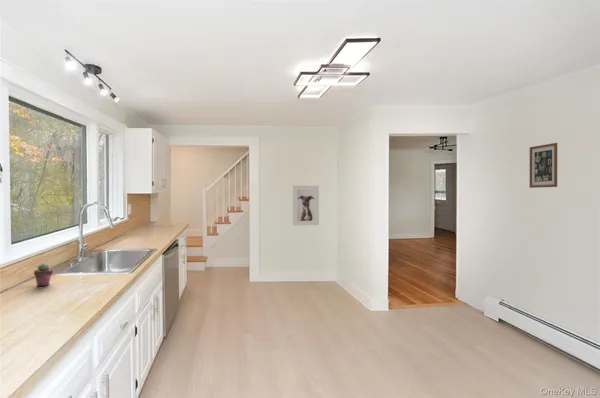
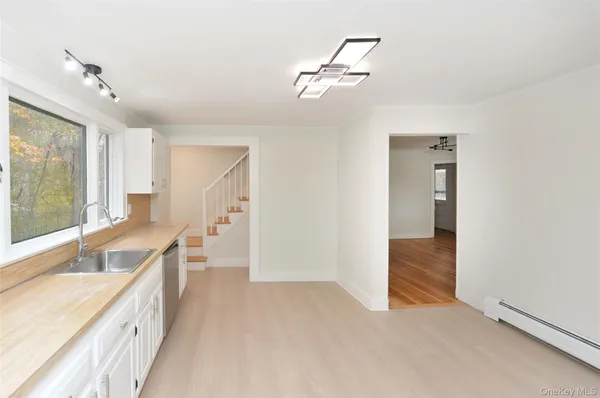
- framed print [292,185,320,226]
- wall art [529,142,558,189]
- potted succulent [33,263,54,287]
